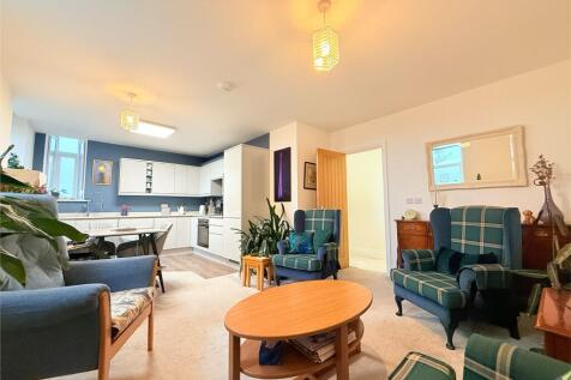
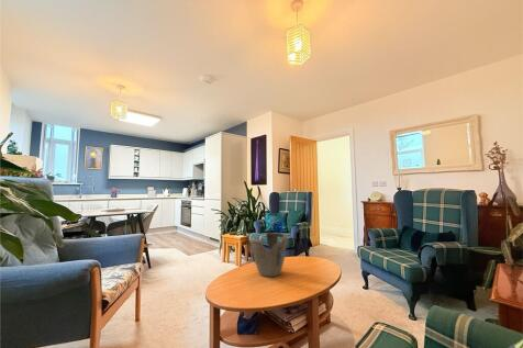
+ decorative bowl [248,232,289,278]
